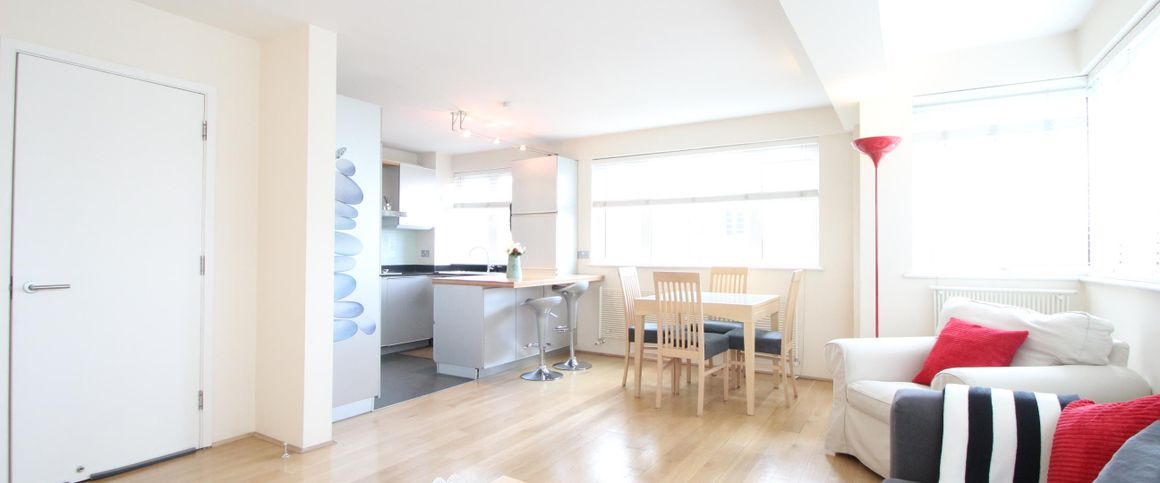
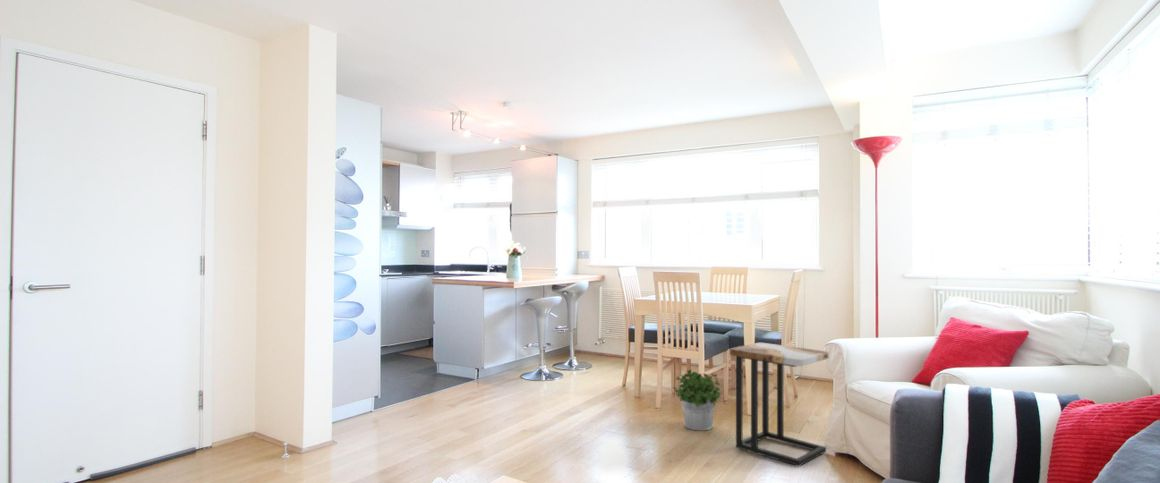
+ potted plant [673,368,722,431]
+ side table [729,342,830,468]
